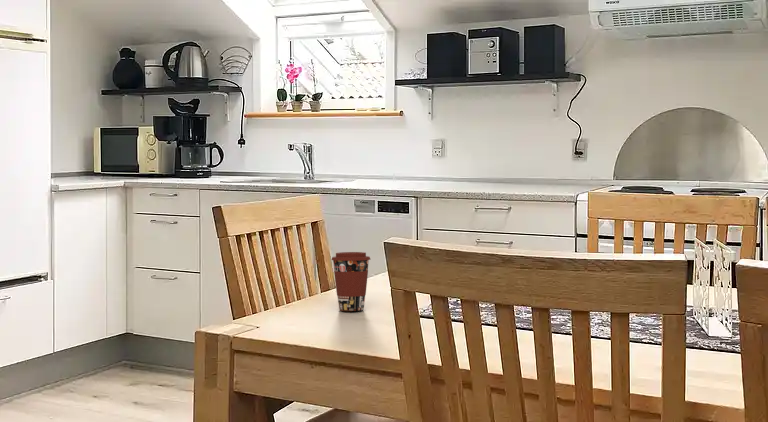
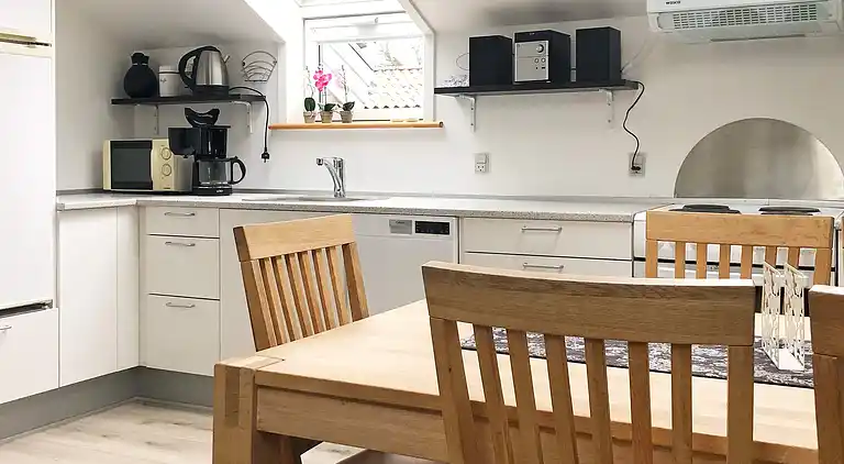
- coffee cup [330,251,372,312]
